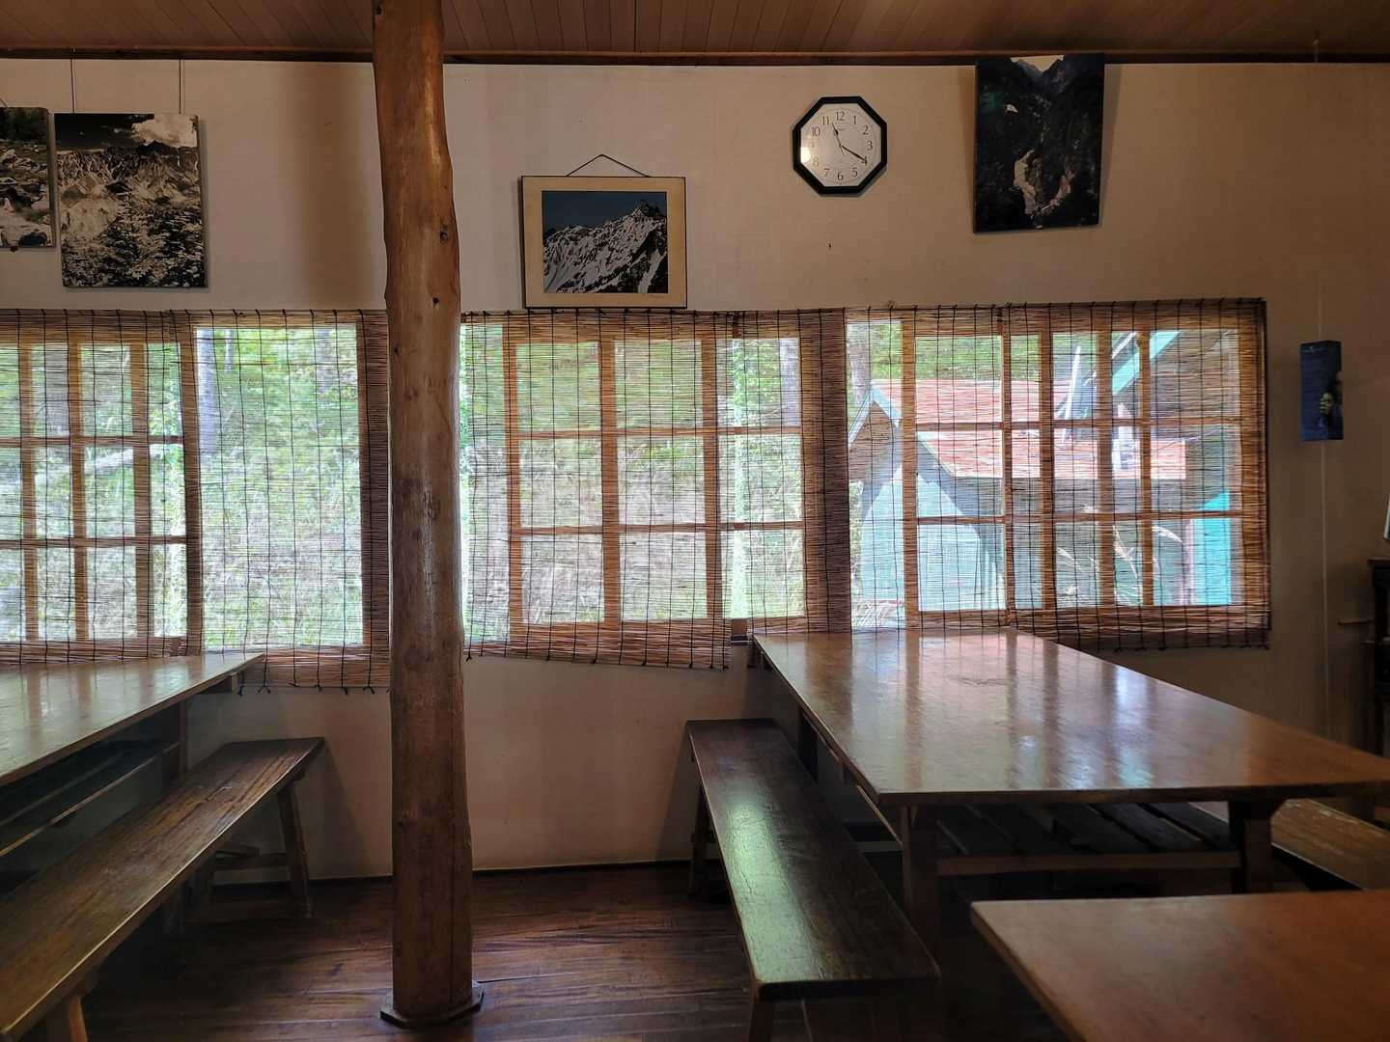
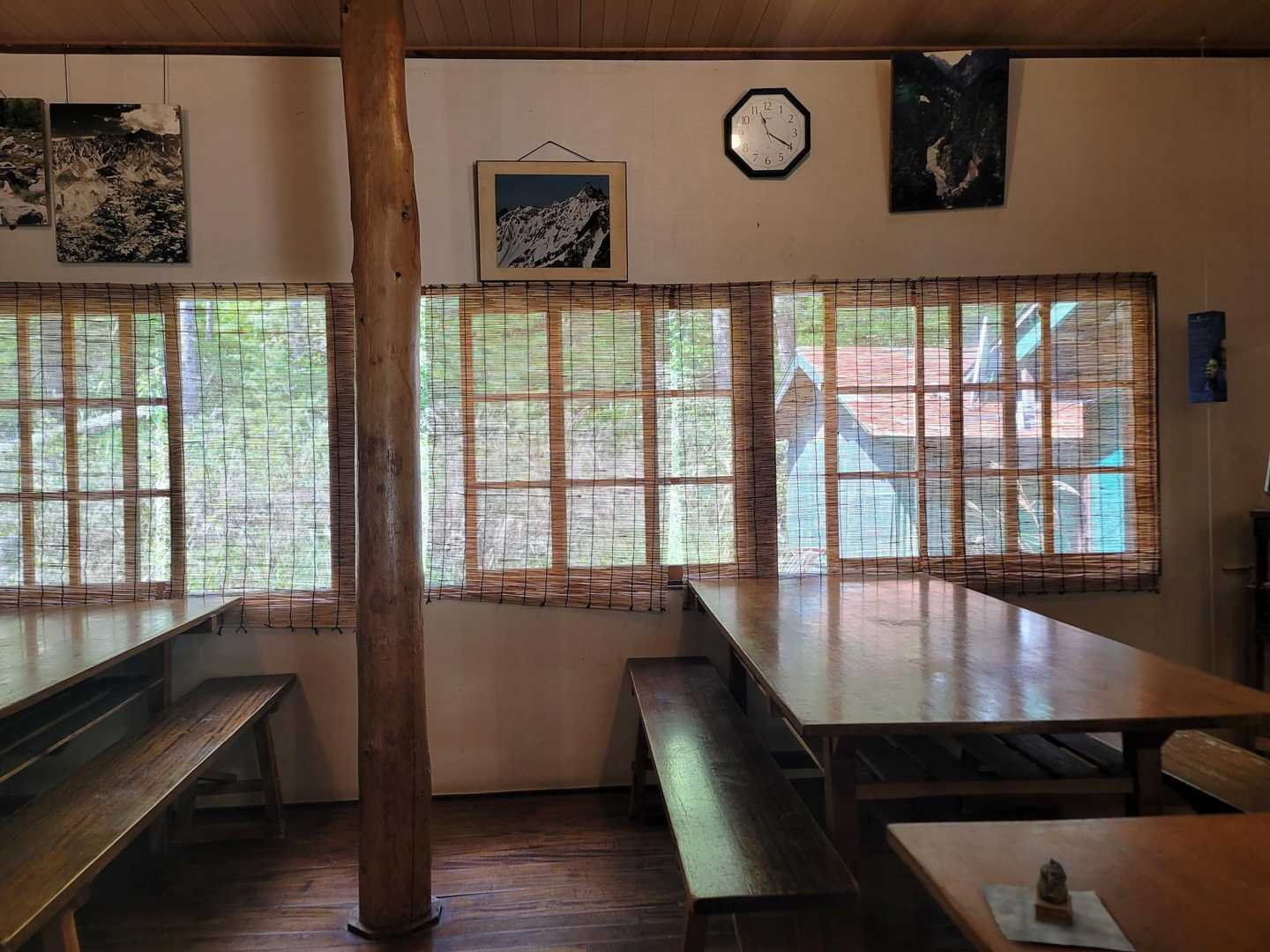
+ teapot [979,857,1136,952]
